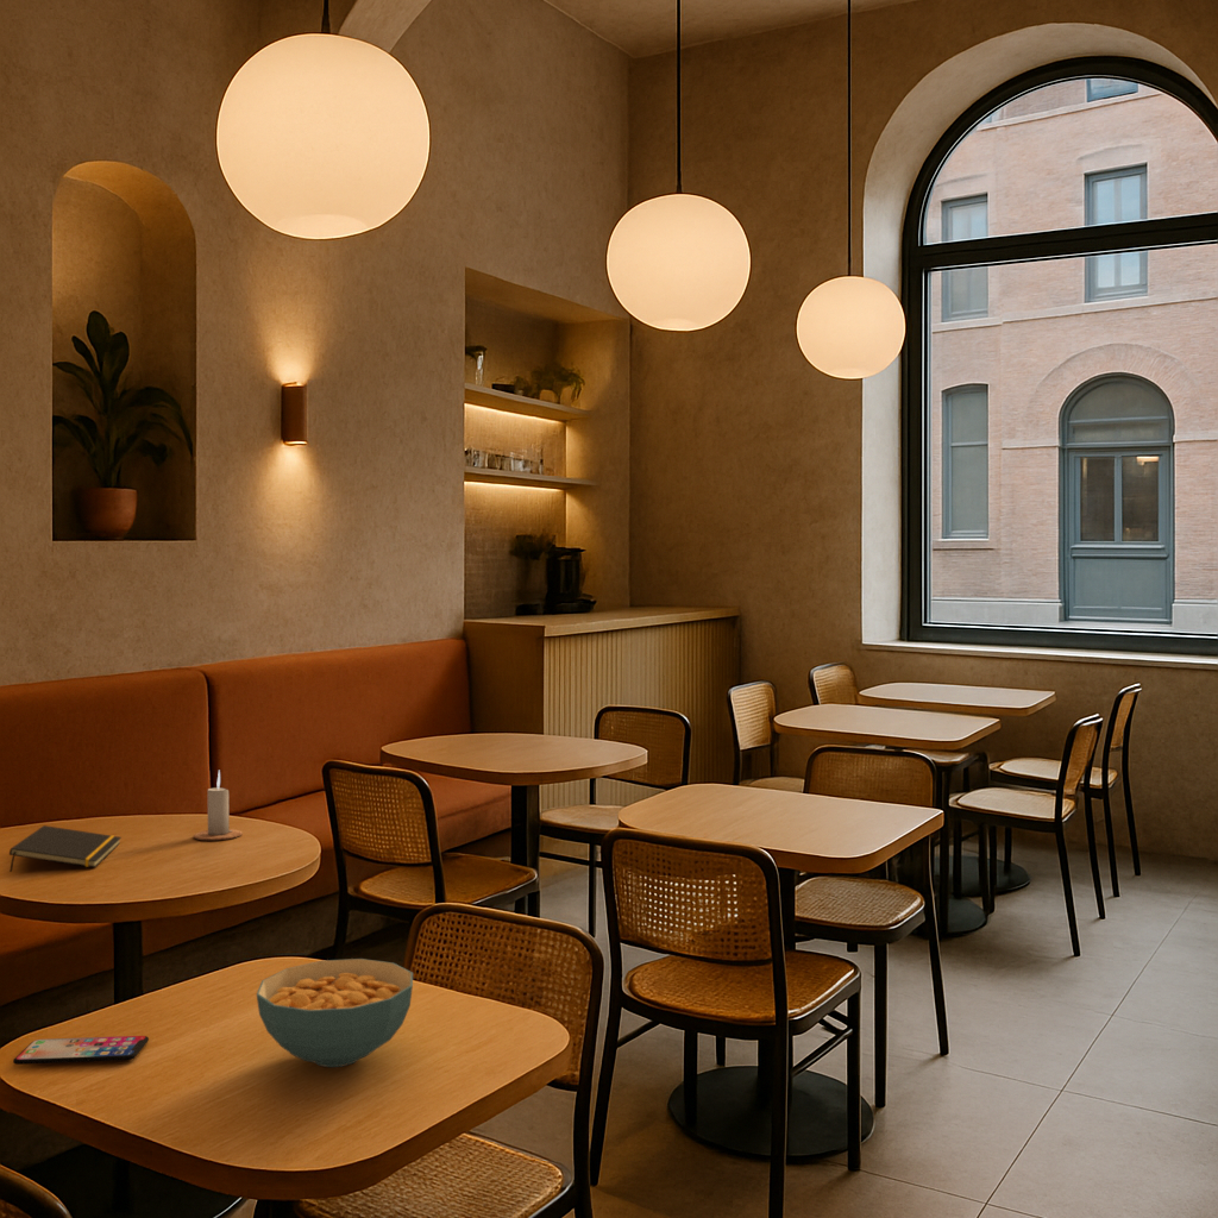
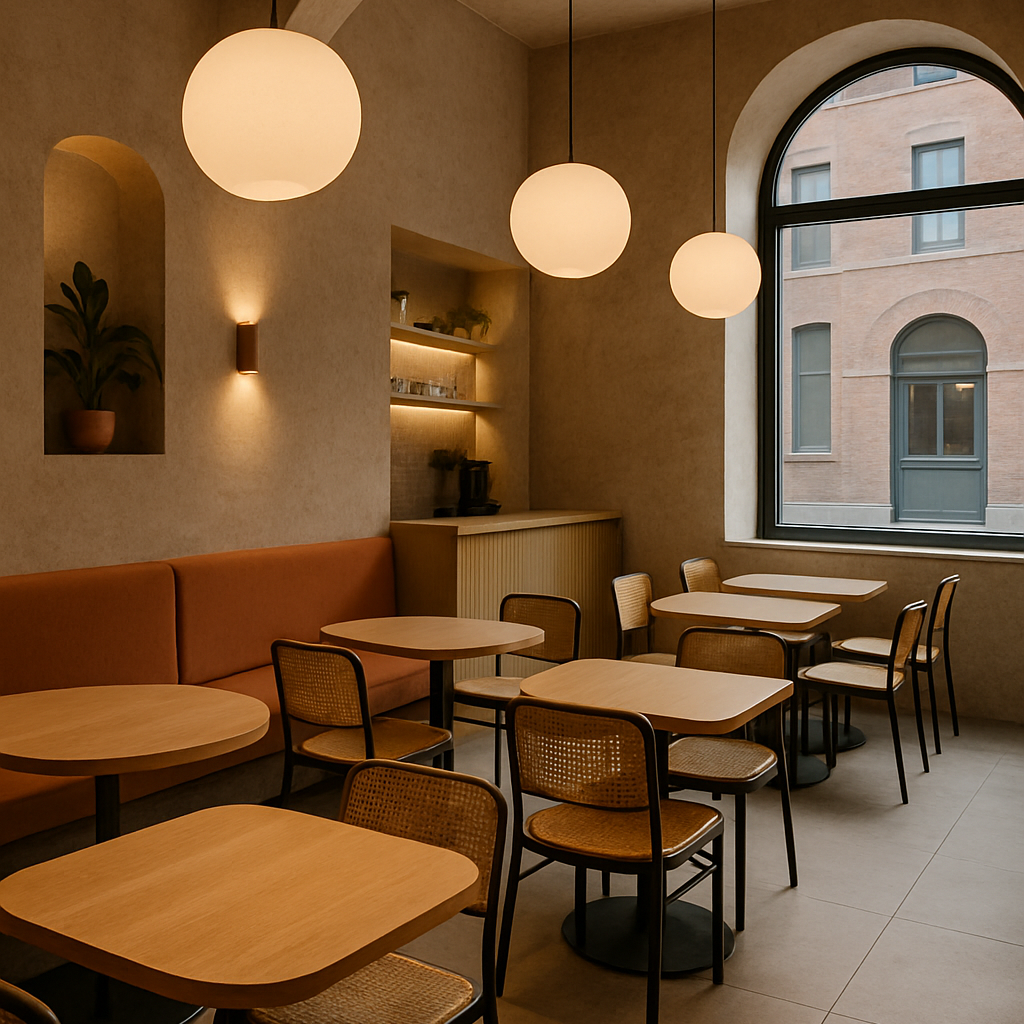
- candle [193,770,244,841]
- notepad [8,824,123,873]
- cereal bowl [256,958,414,1068]
- smartphone [12,1035,150,1066]
